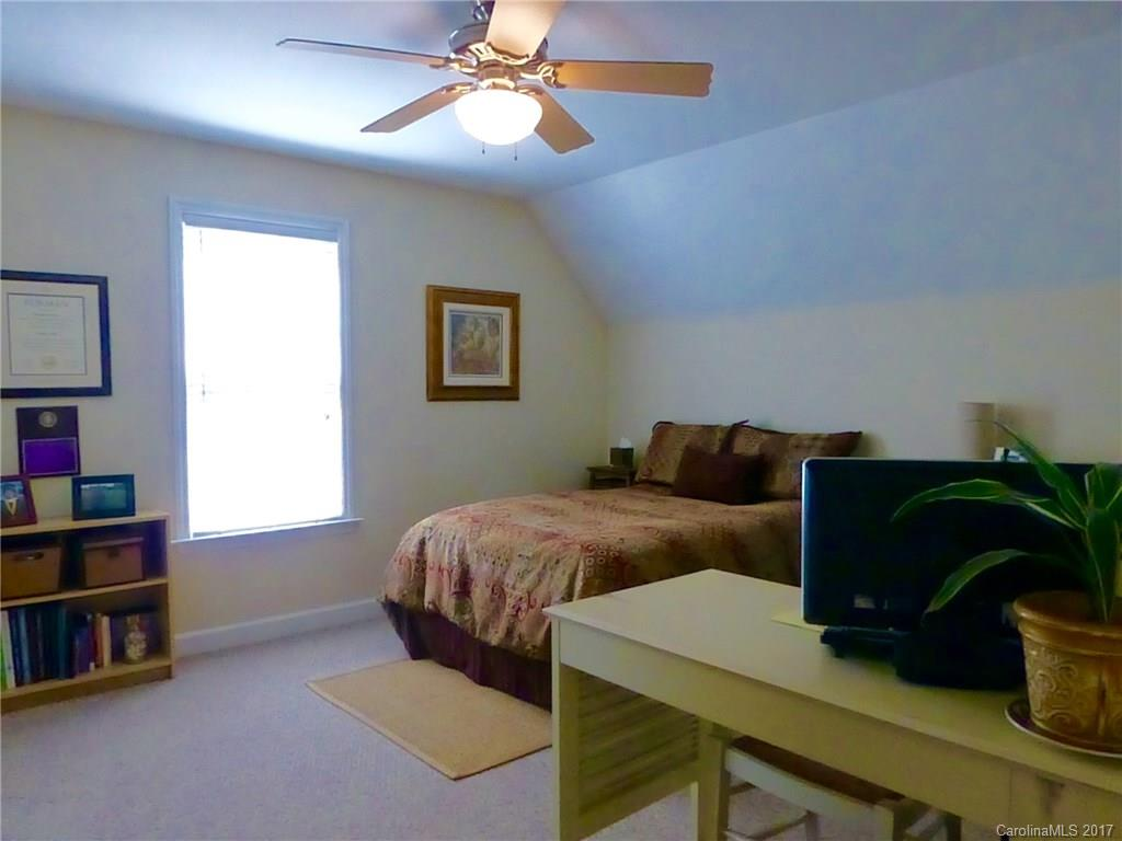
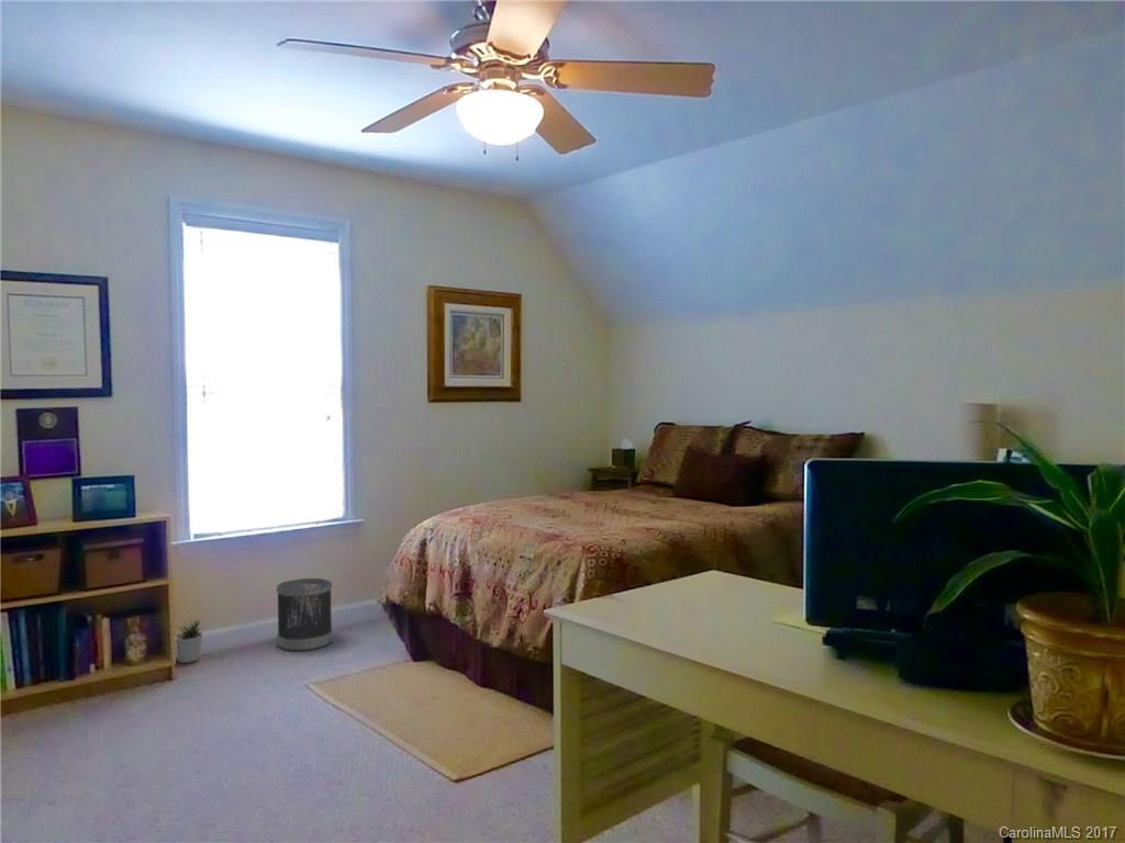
+ potted plant [175,618,204,664]
+ wastebasket [276,577,334,652]
